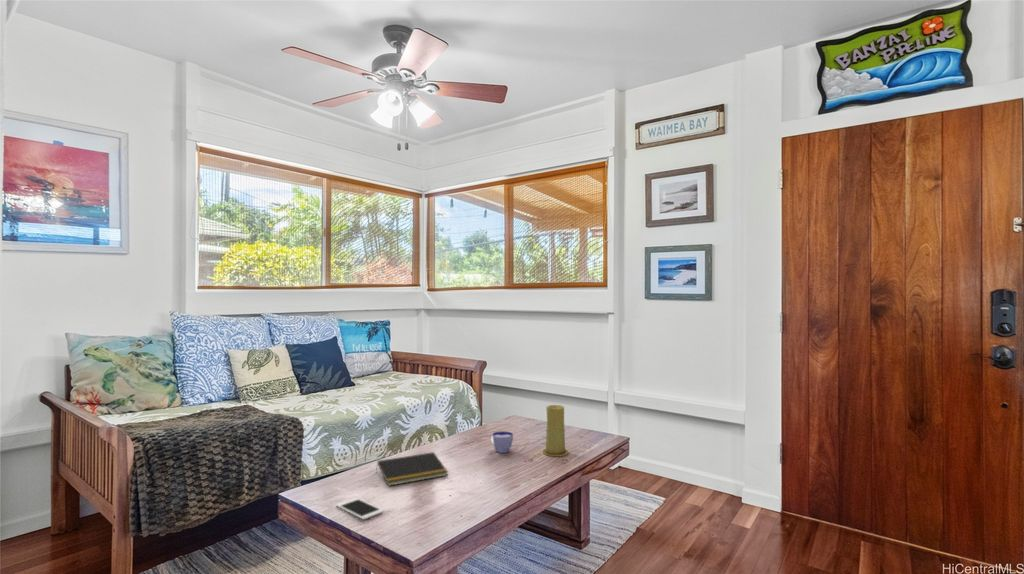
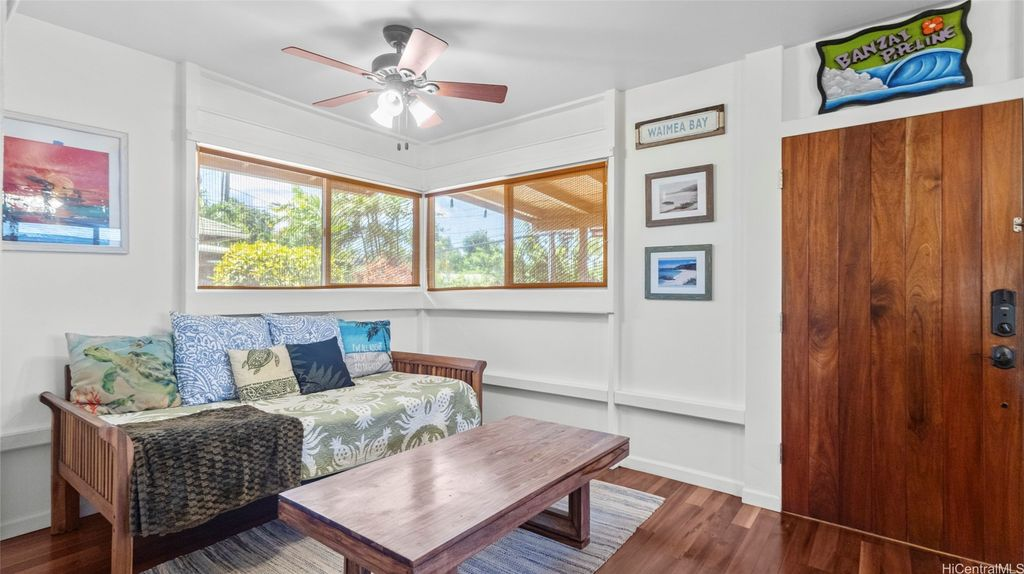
- notepad [375,451,449,487]
- cup [490,430,514,454]
- candle [541,404,570,457]
- cell phone [335,497,384,521]
